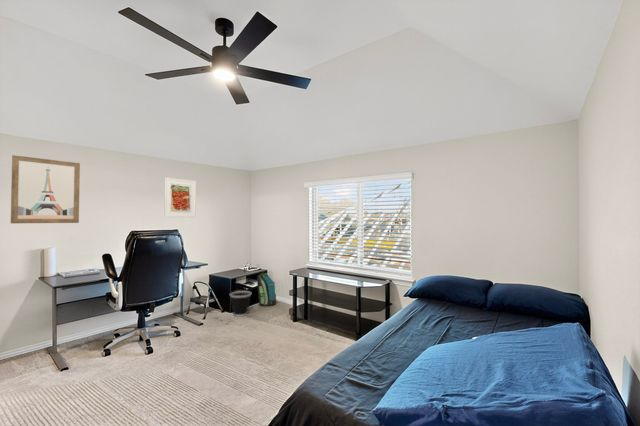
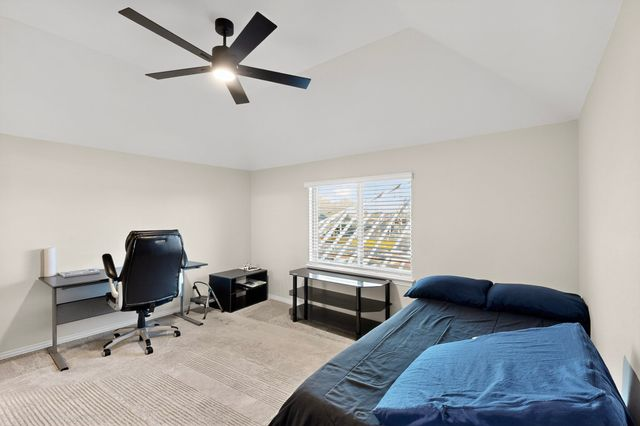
- wall art [10,154,81,224]
- wastebasket [229,290,252,318]
- backpack [256,272,277,307]
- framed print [163,177,197,218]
